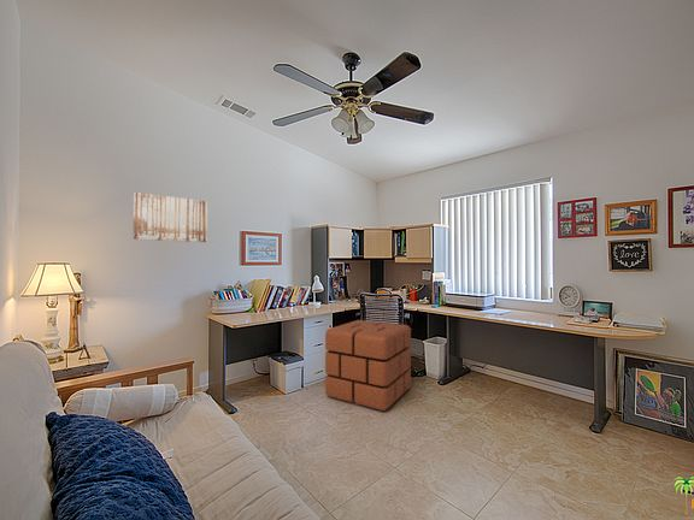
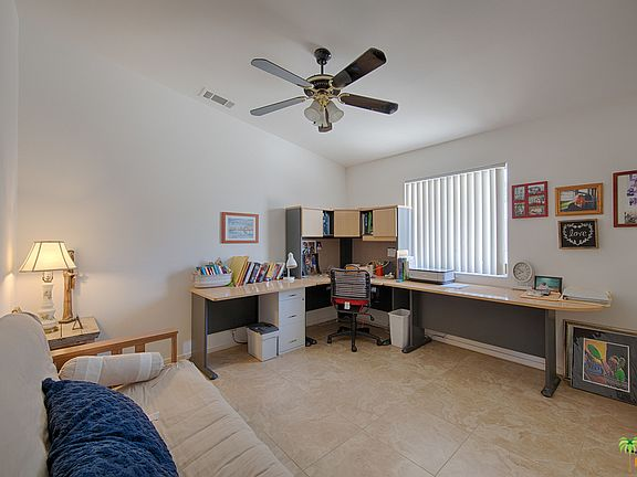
- wall art [133,191,208,243]
- pouf [324,319,412,412]
